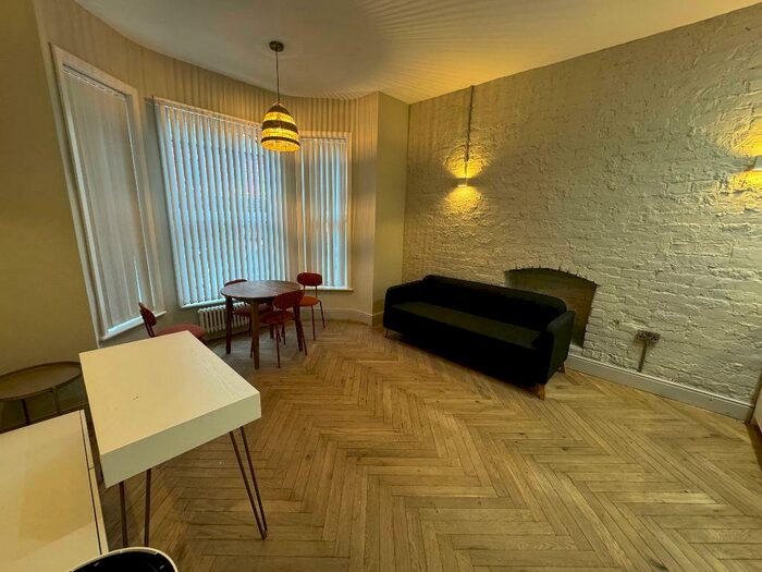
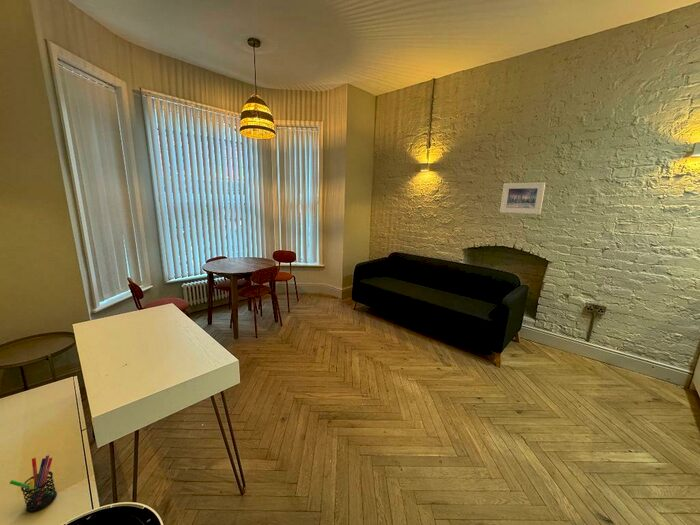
+ pen holder [9,454,58,513]
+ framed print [499,182,546,215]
